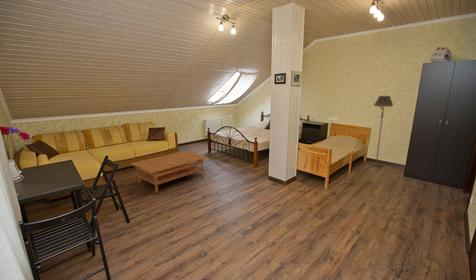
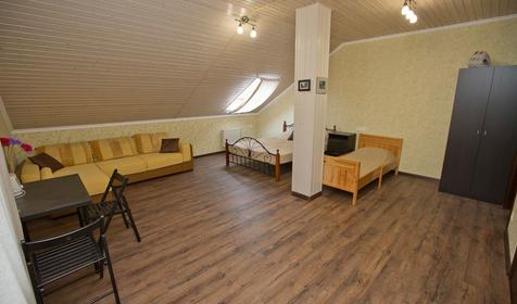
- floor lamp [369,95,394,167]
- coffee table [129,150,209,194]
